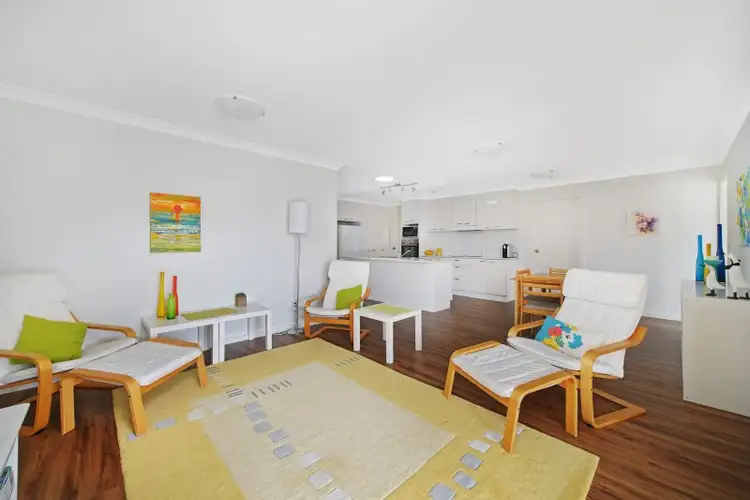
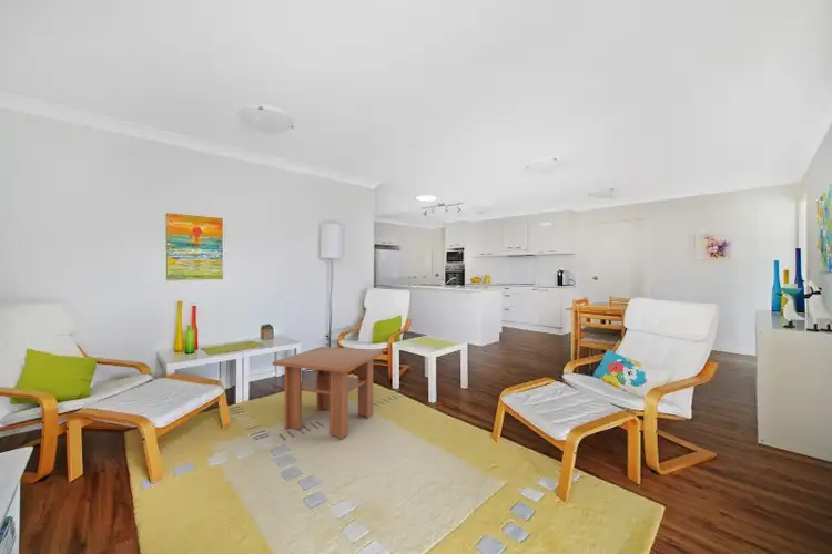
+ coffee table [272,346,384,440]
